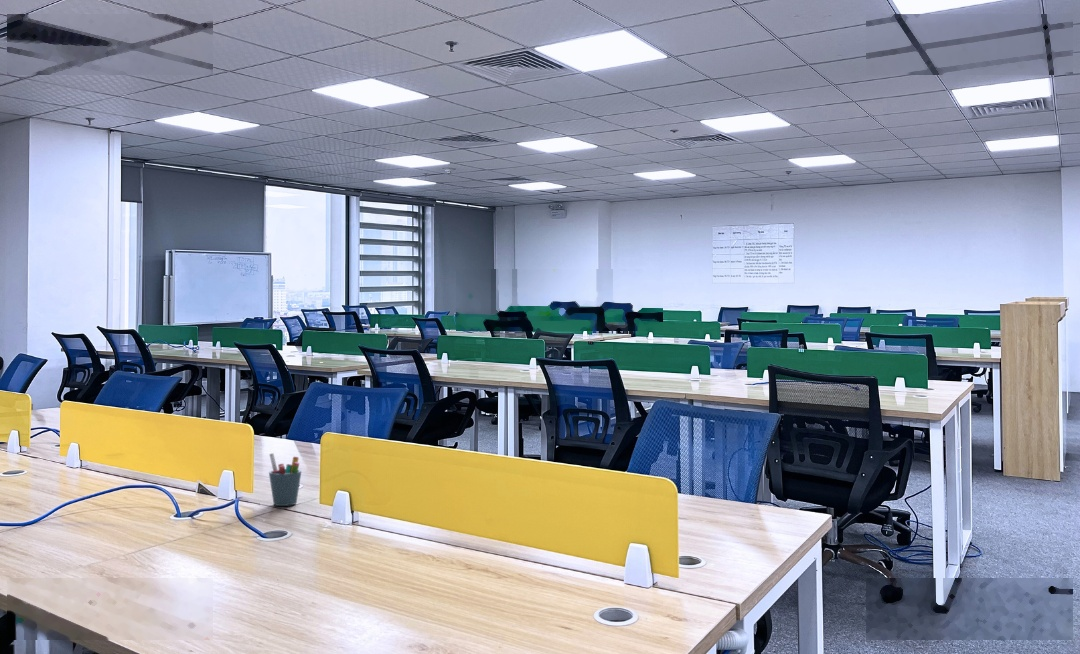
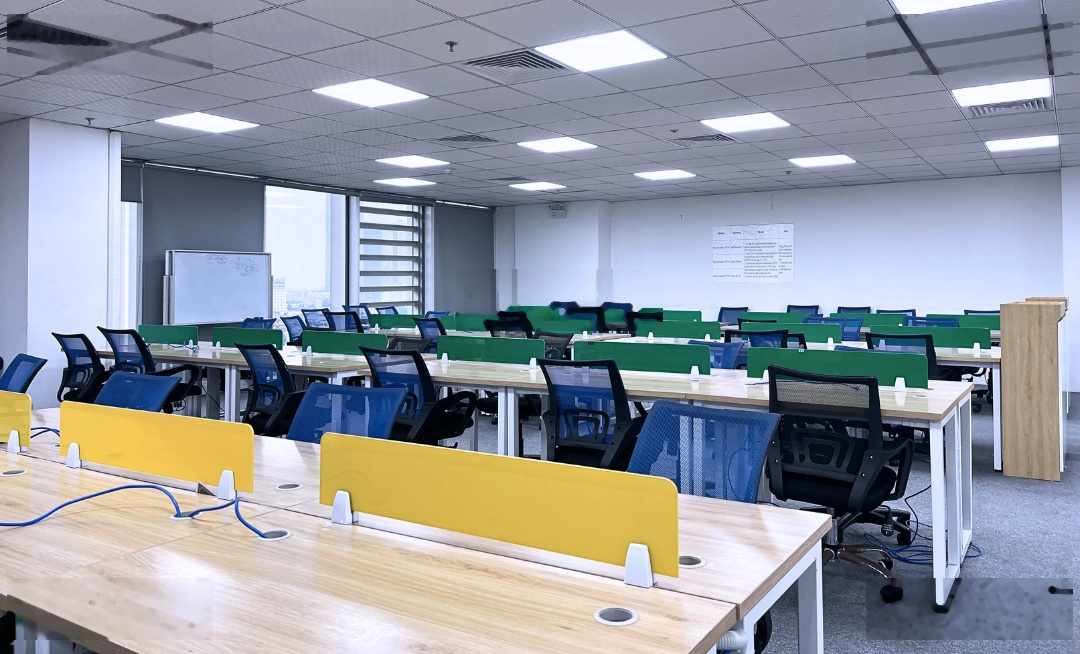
- pen holder [268,452,302,507]
